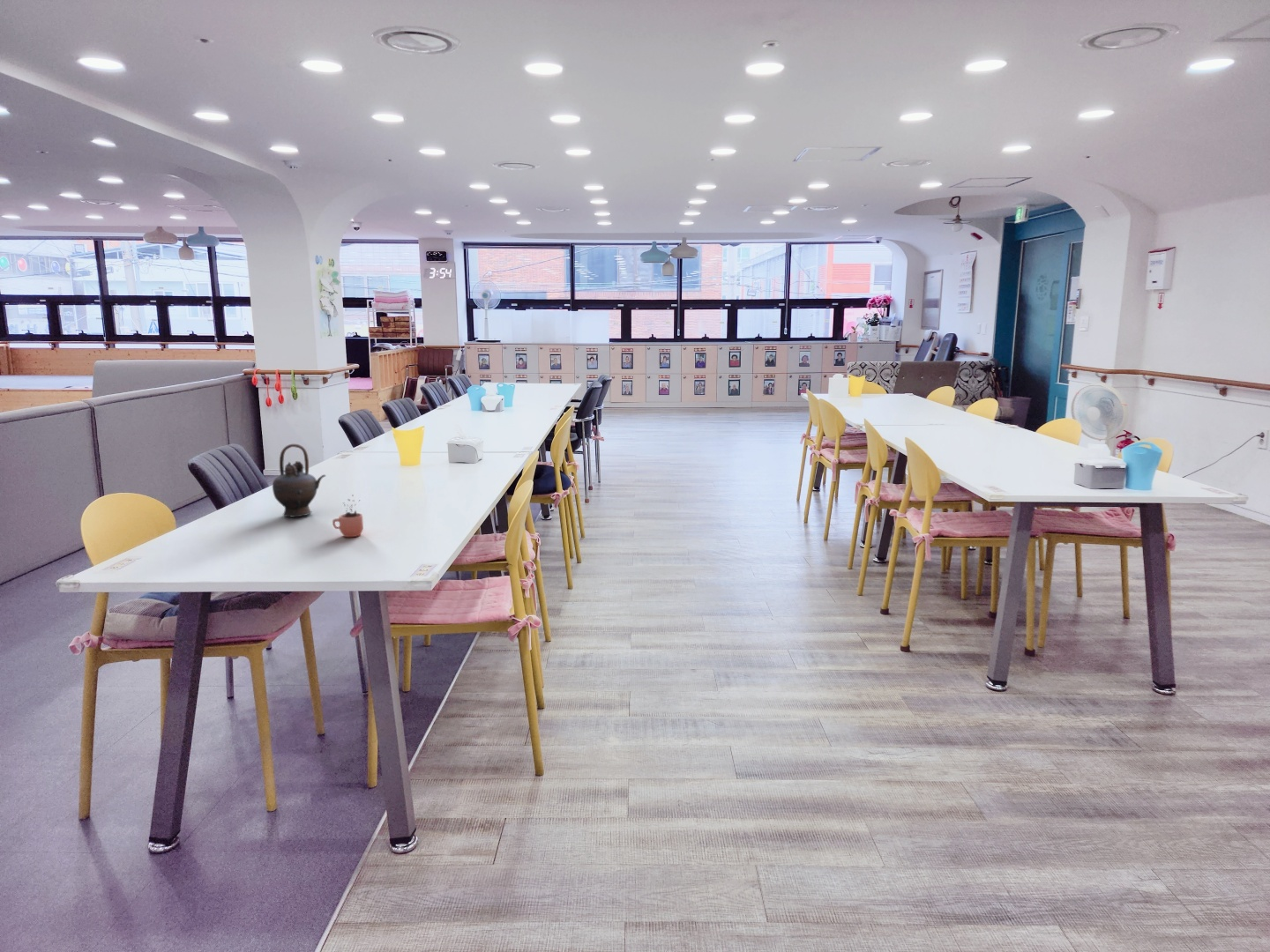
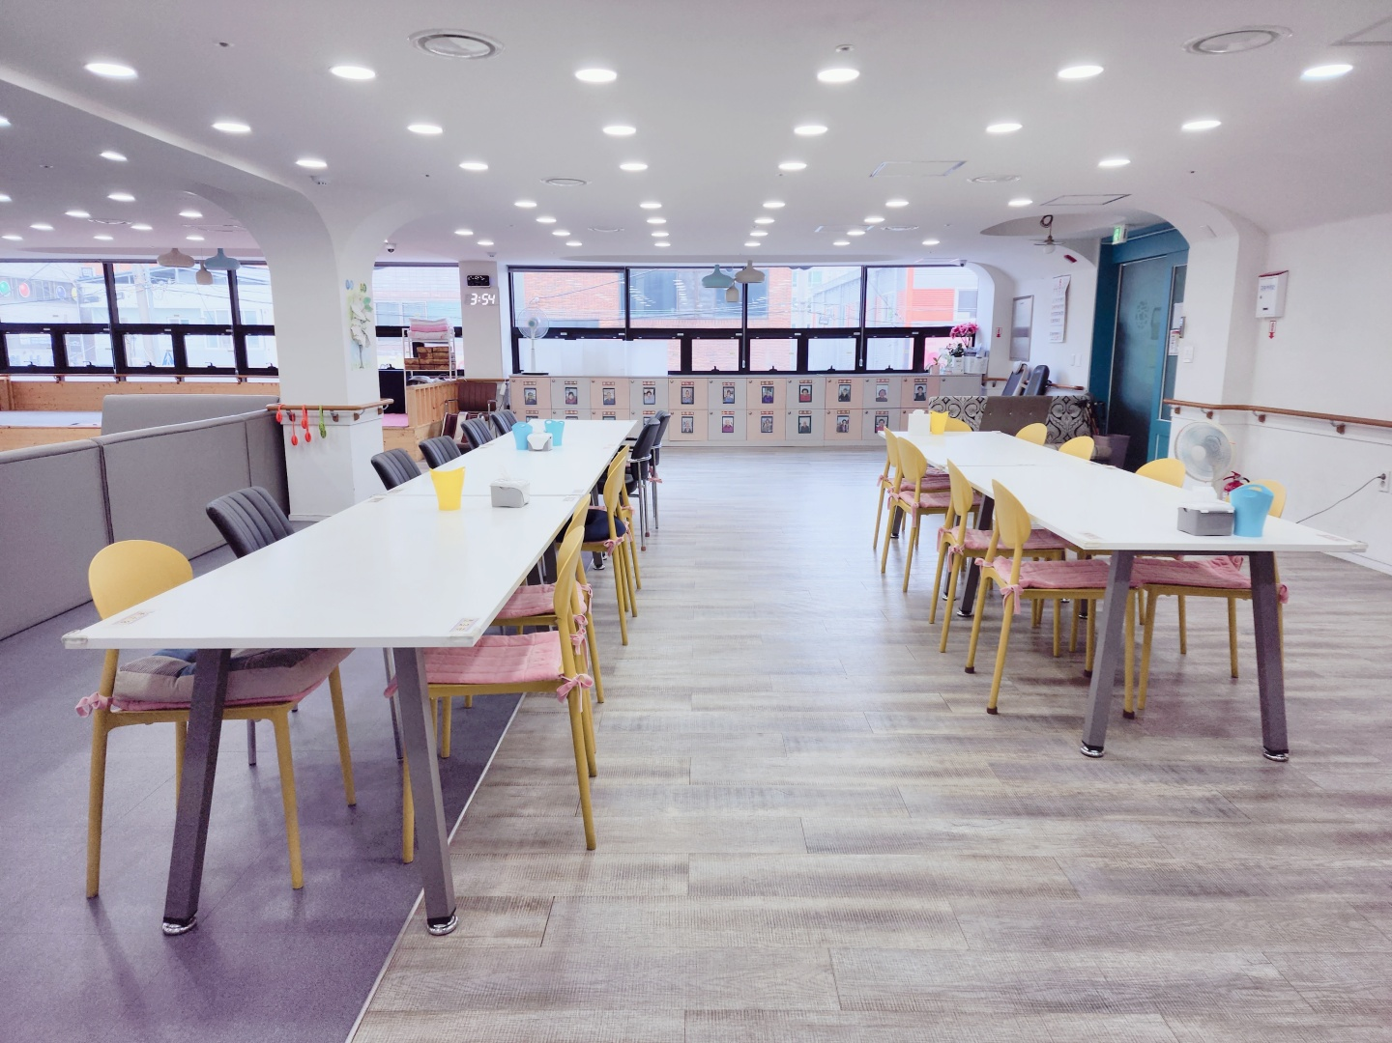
- teapot [272,443,326,518]
- cocoa [332,494,364,538]
